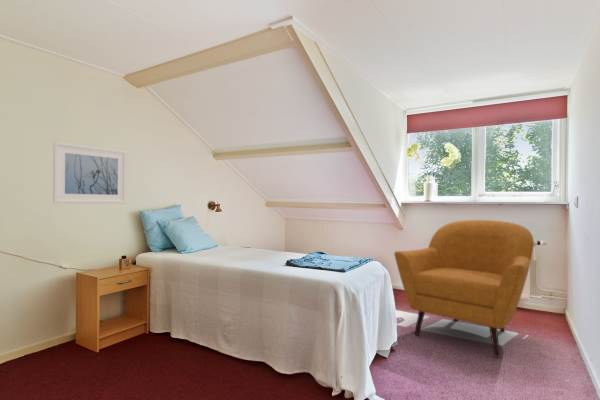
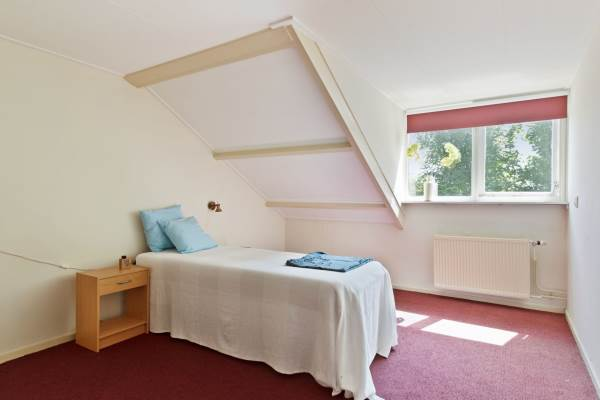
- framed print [52,141,128,204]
- armchair [393,219,535,358]
